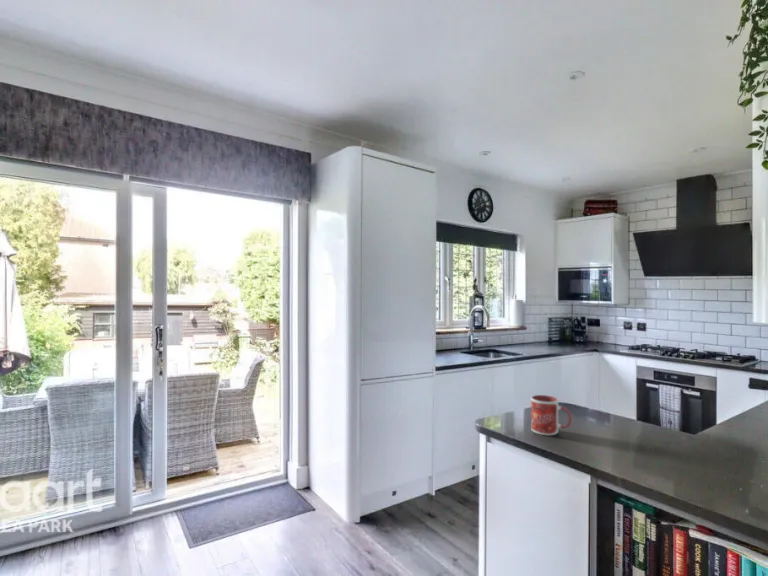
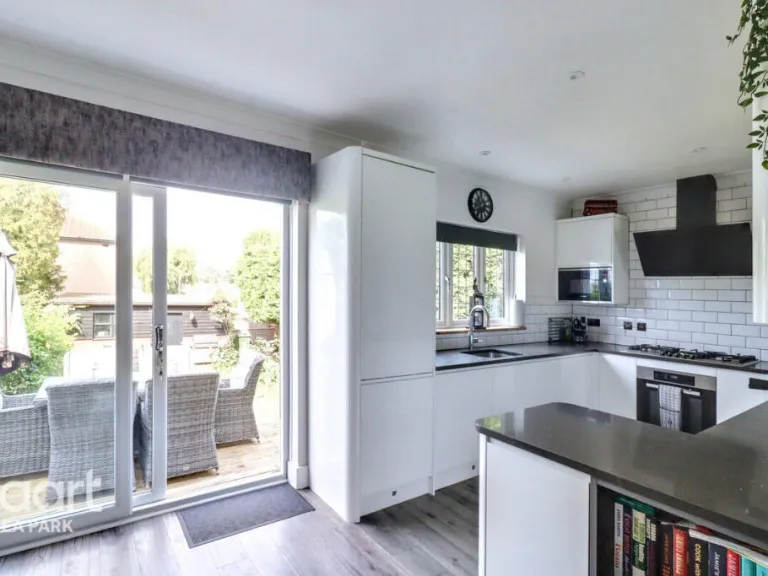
- mug [530,394,573,436]
